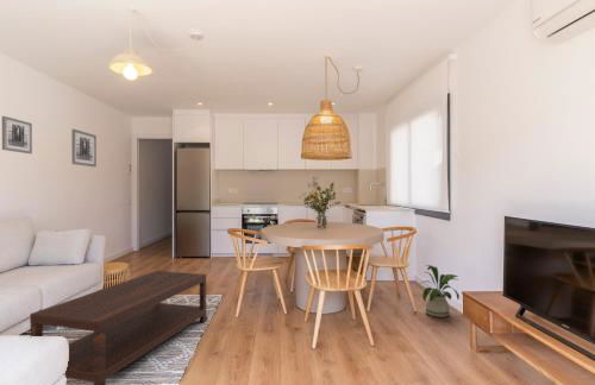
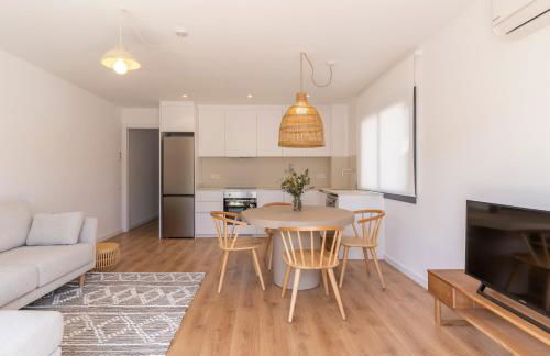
- wall art [70,128,98,168]
- house plant [416,264,461,318]
- coffee table [29,270,208,385]
- wall art [1,115,33,154]
